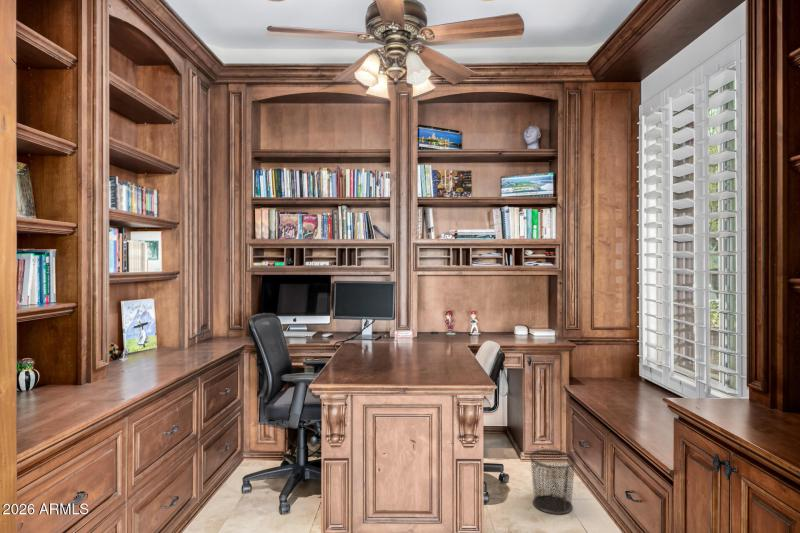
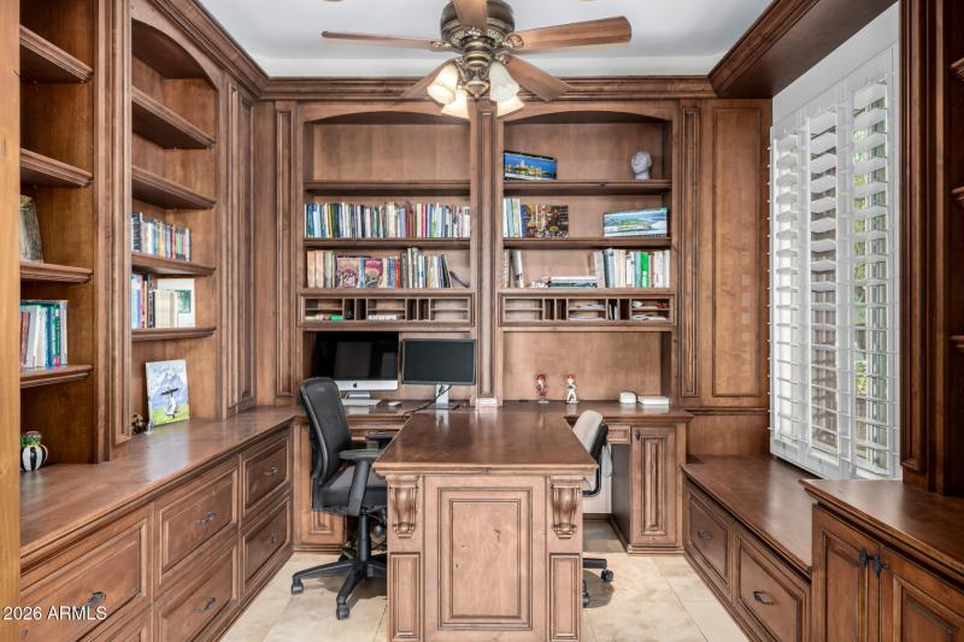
- waste bin [528,449,577,515]
